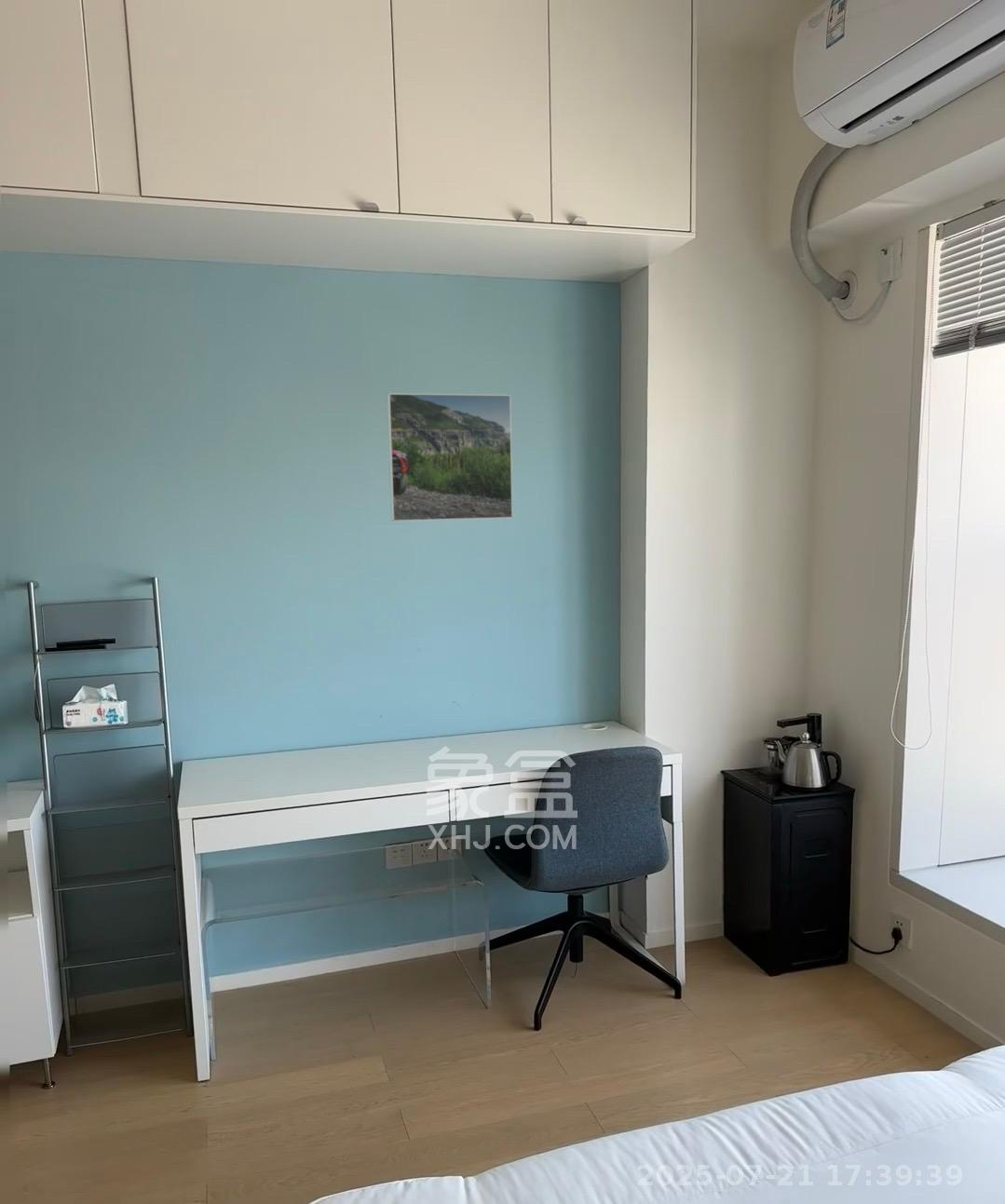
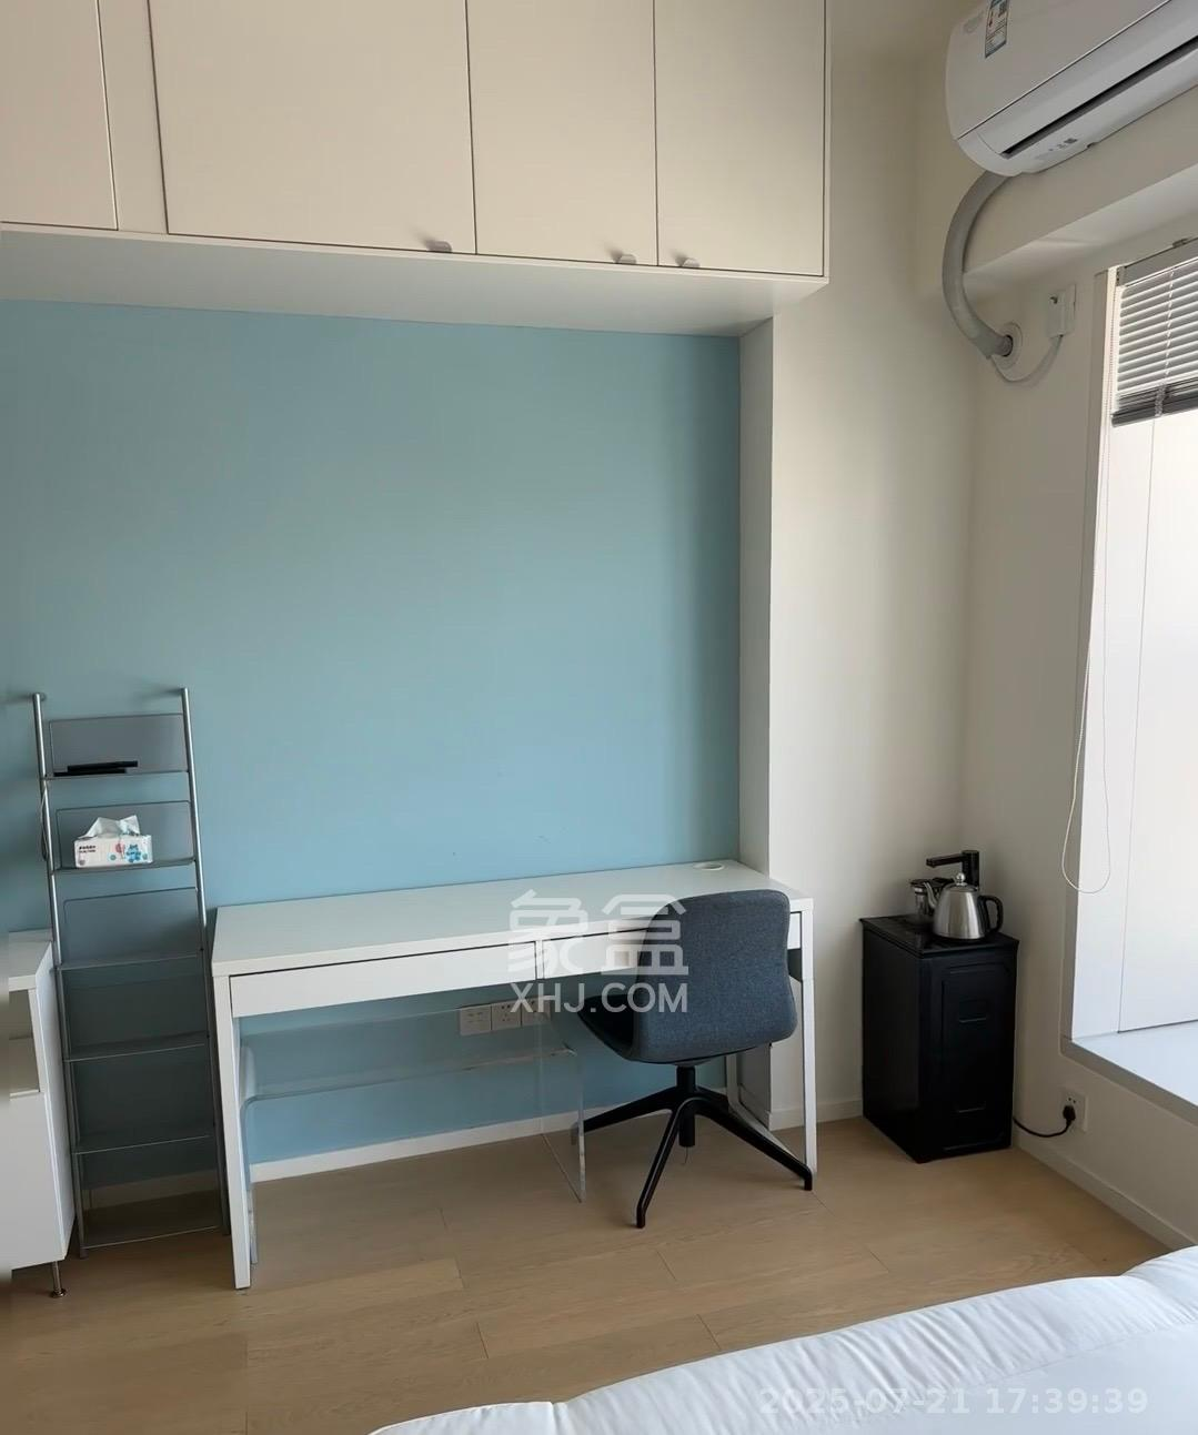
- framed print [387,392,514,522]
